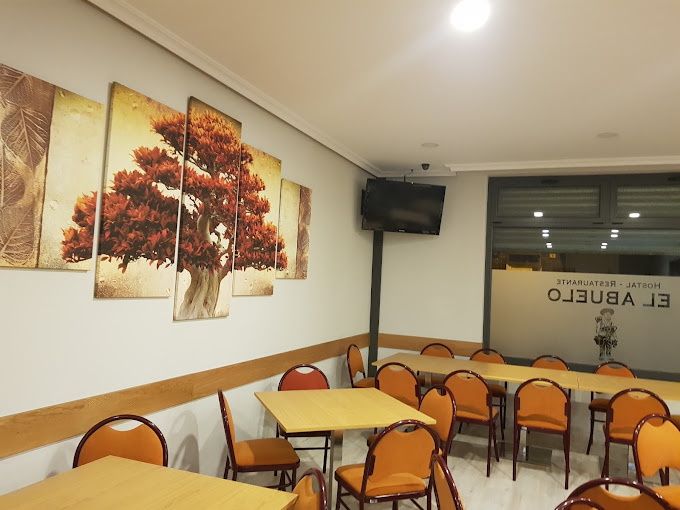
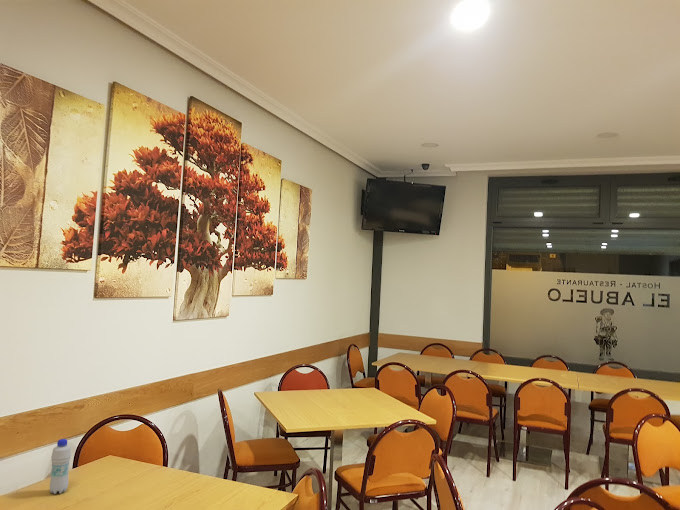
+ bottle [49,438,72,495]
